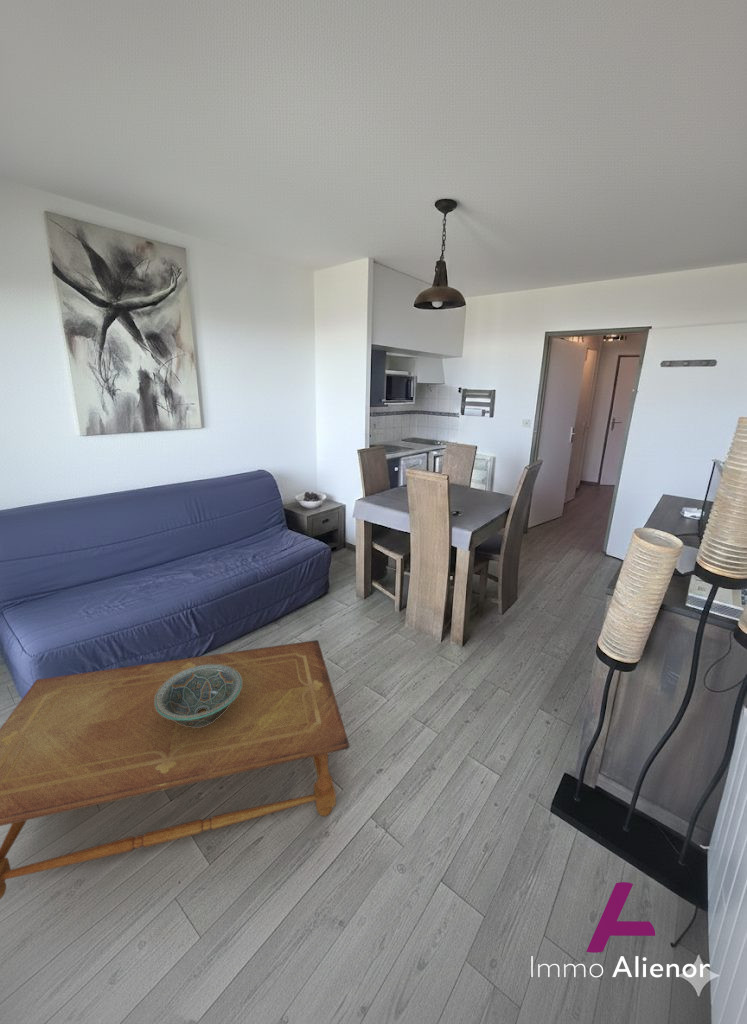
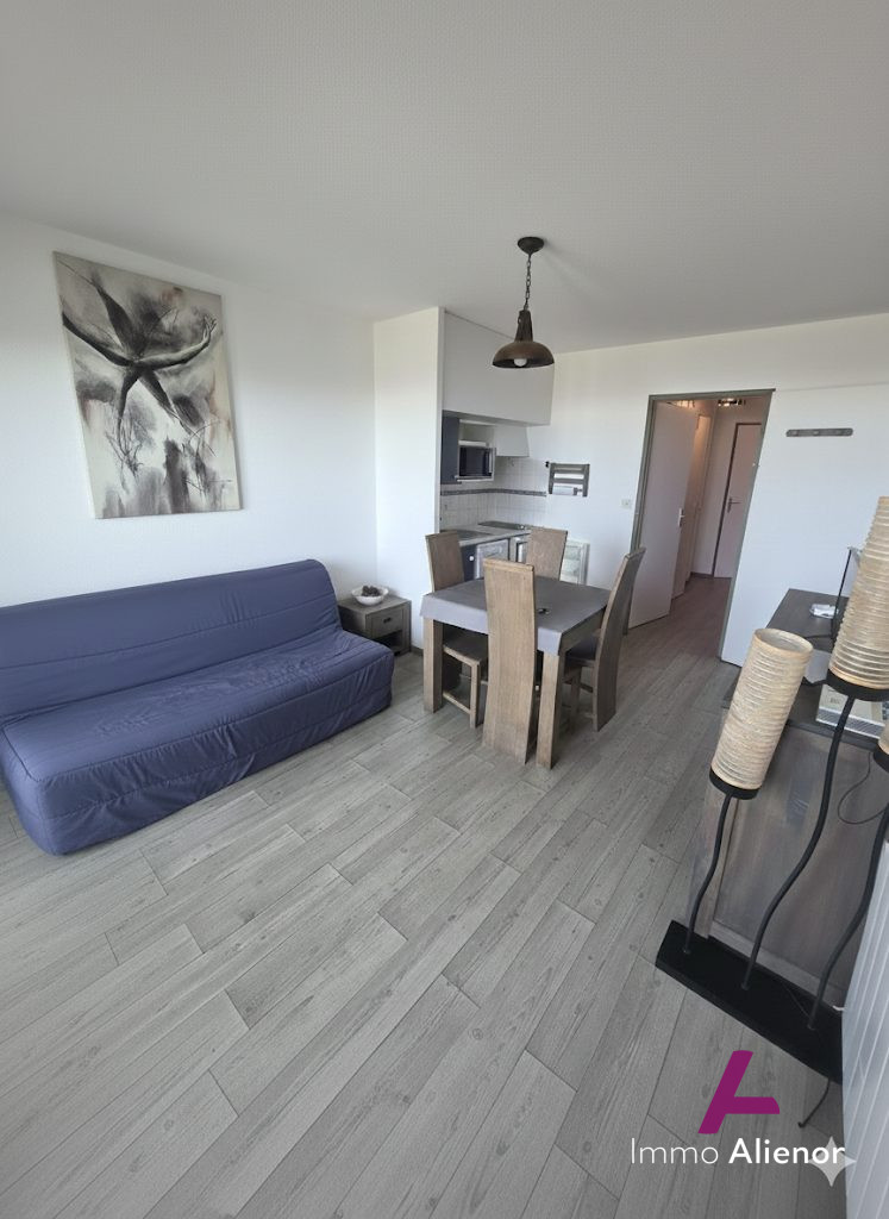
- decorative bowl [155,664,242,727]
- coffee table [0,639,351,900]
